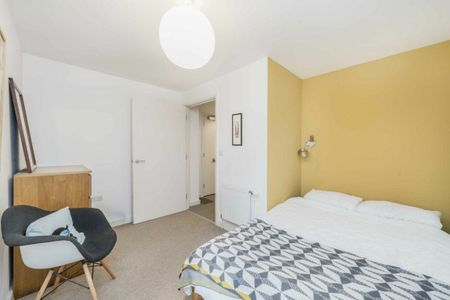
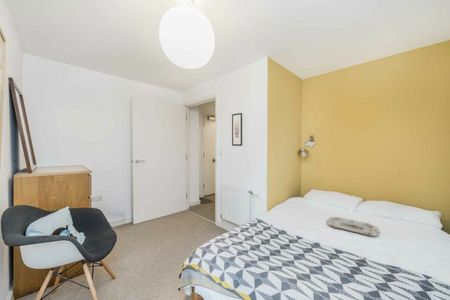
+ serving tray [327,216,379,237]
